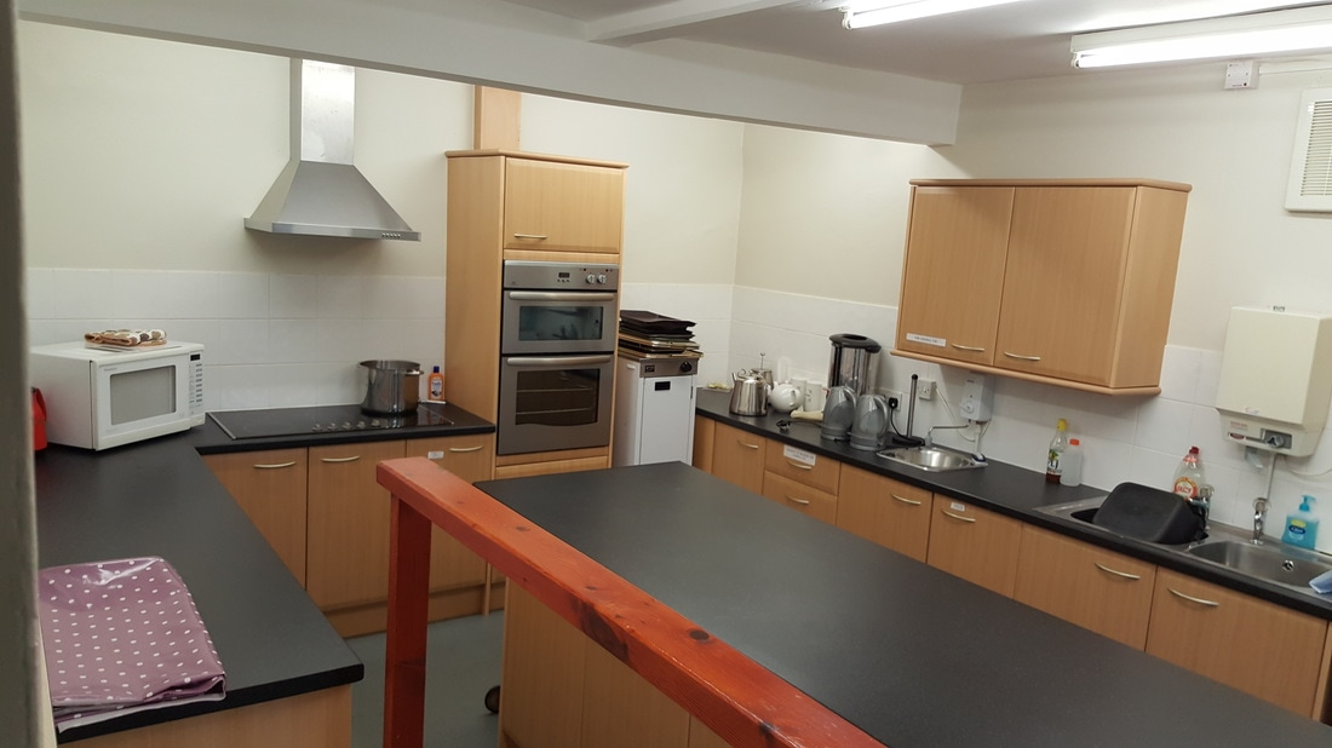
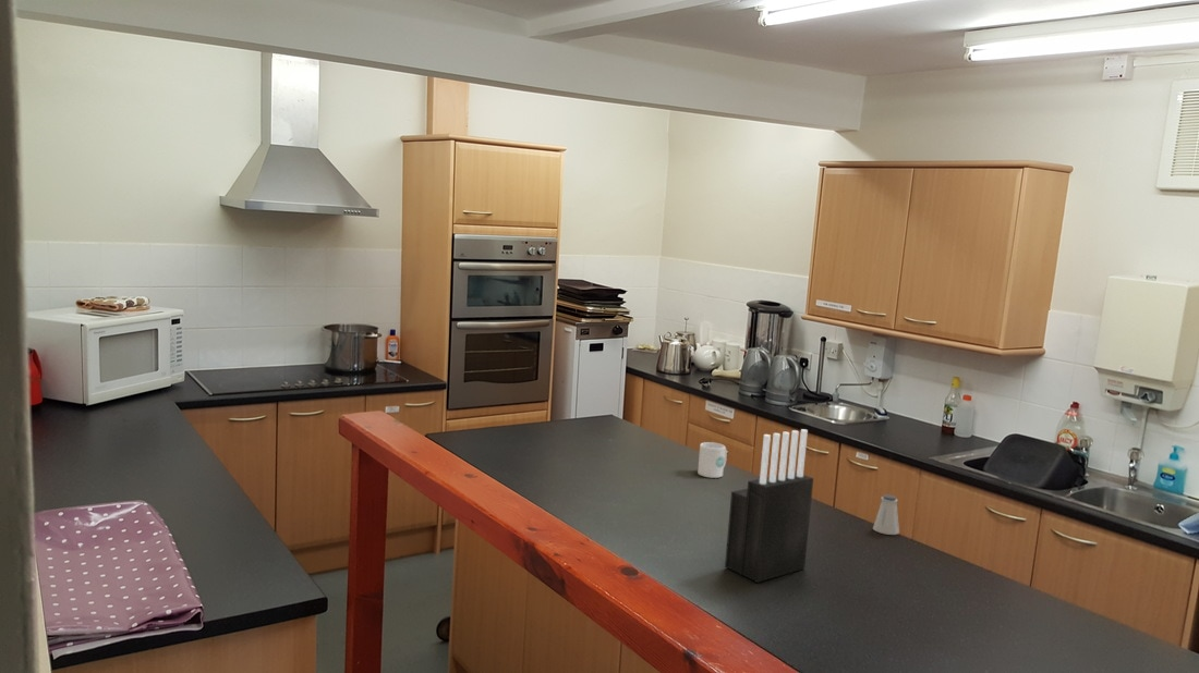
+ saltshaker [872,493,900,536]
+ mug [697,441,728,479]
+ knife block [724,428,814,584]
